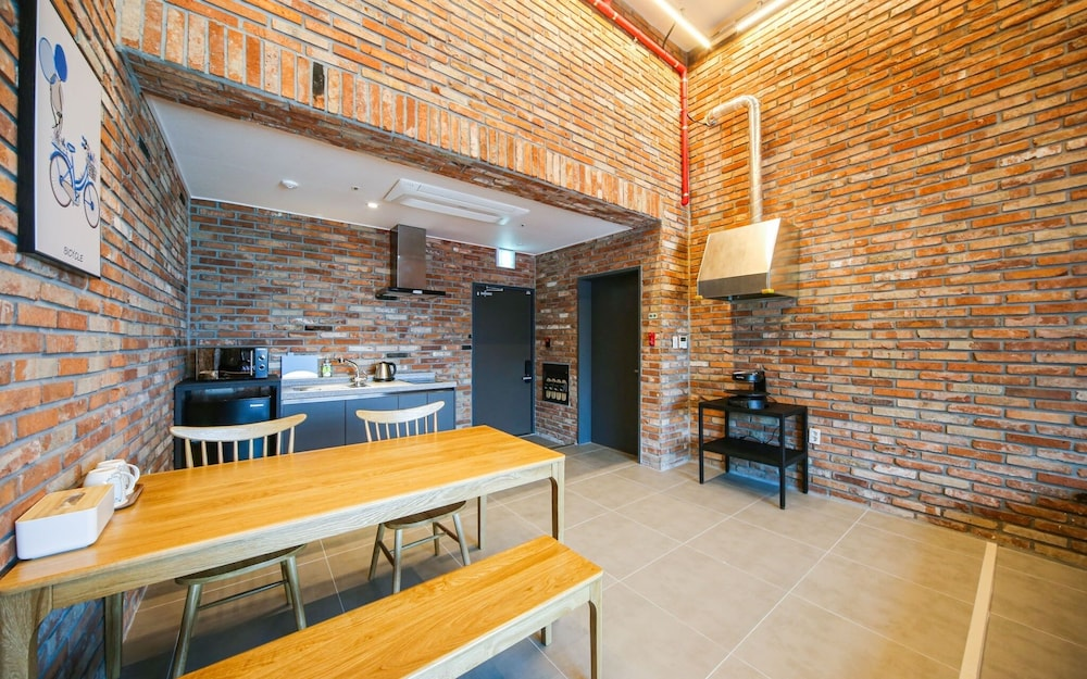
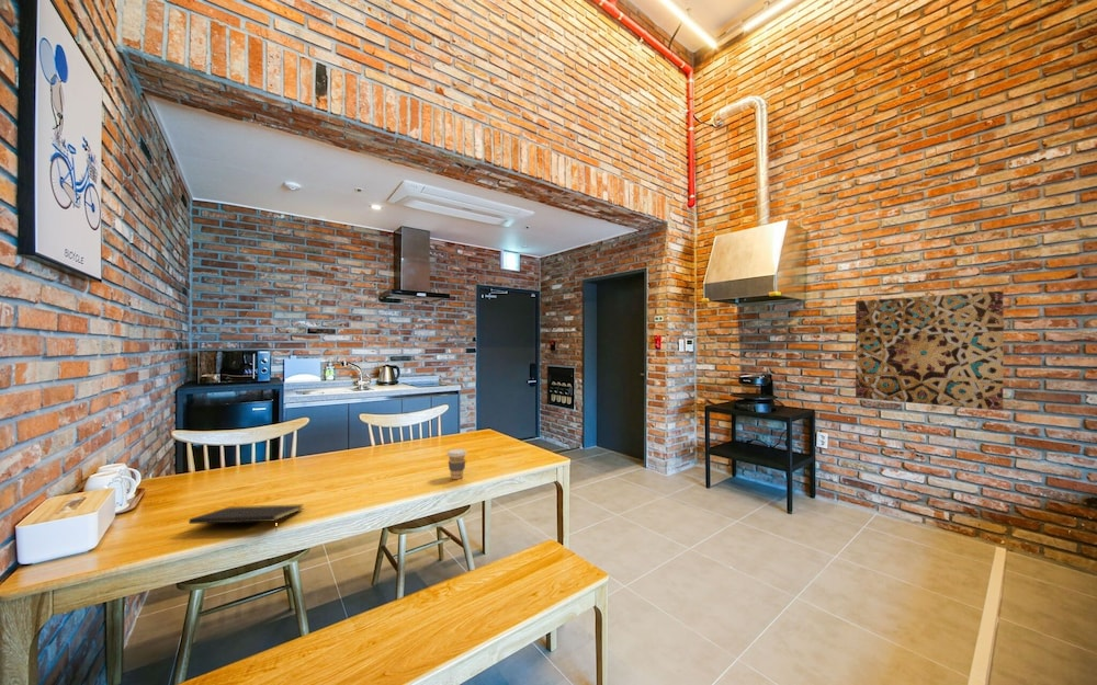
+ notepad [188,503,305,533]
+ coffee cup [446,448,468,480]
+ wall art [855,290,1005,412]
